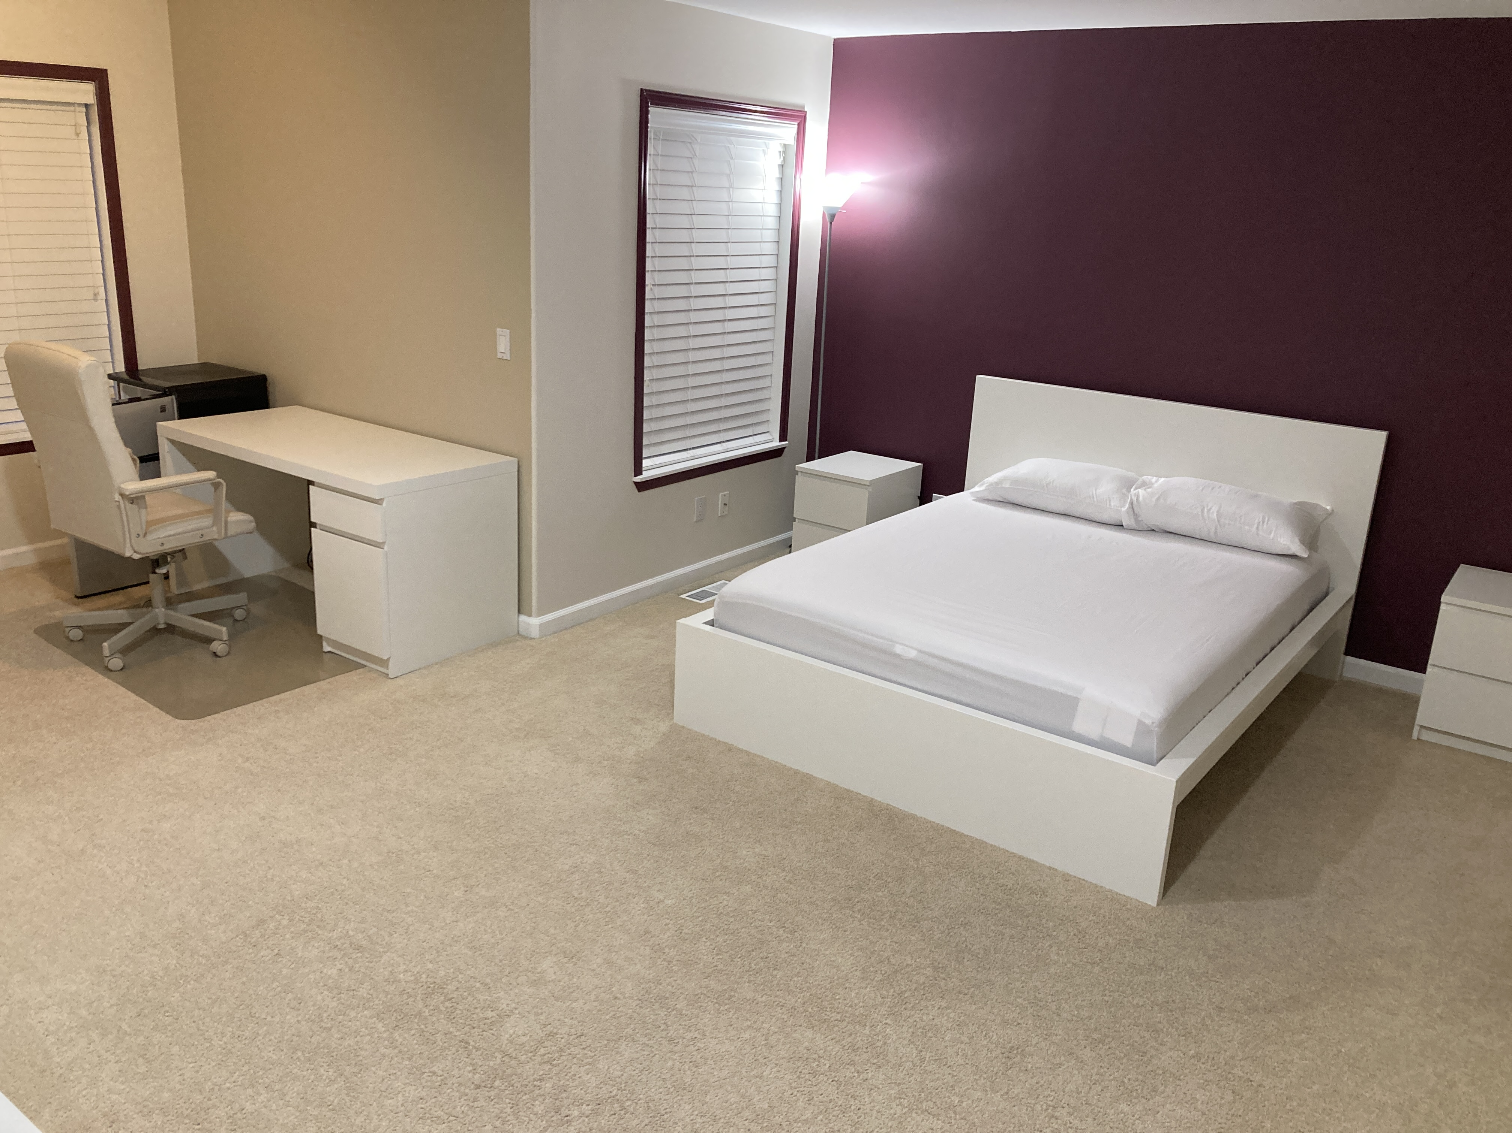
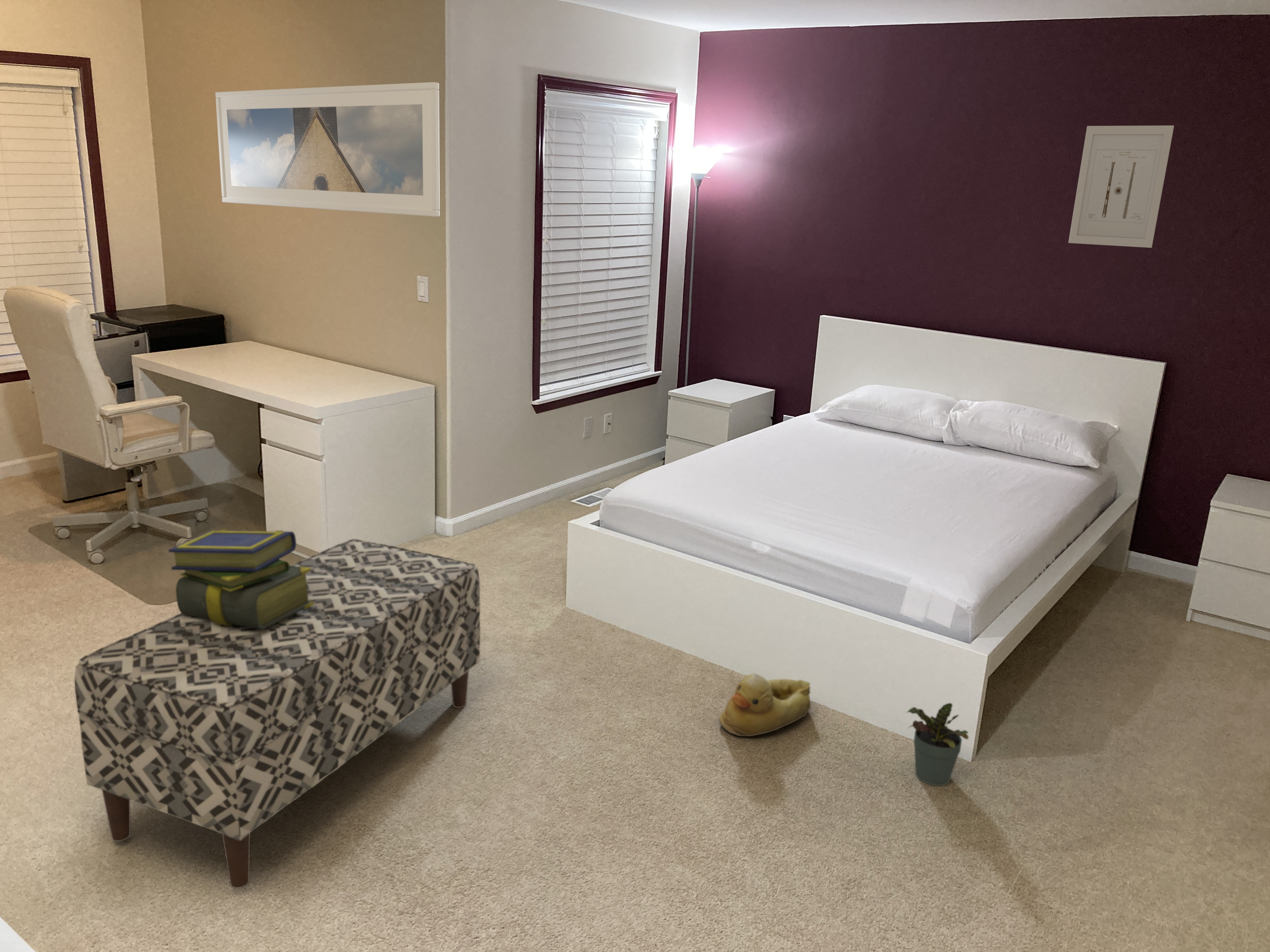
+ potted plant [906,703,969,786]
+ wall art [1068,125,1175,248]
+ bench [74,539,481,888]
+ rubber duck [719,673,811,737]
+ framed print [215,82,440,217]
+ stack of books [168,529,314,630]
